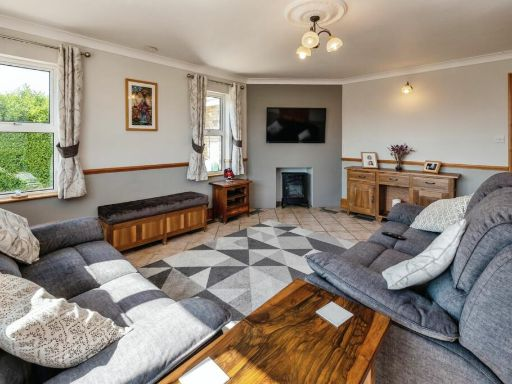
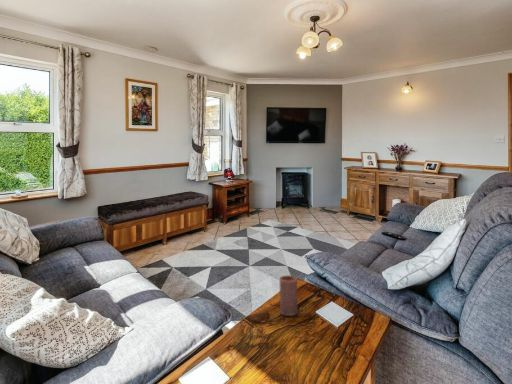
+ candle [278,274,299,317]
